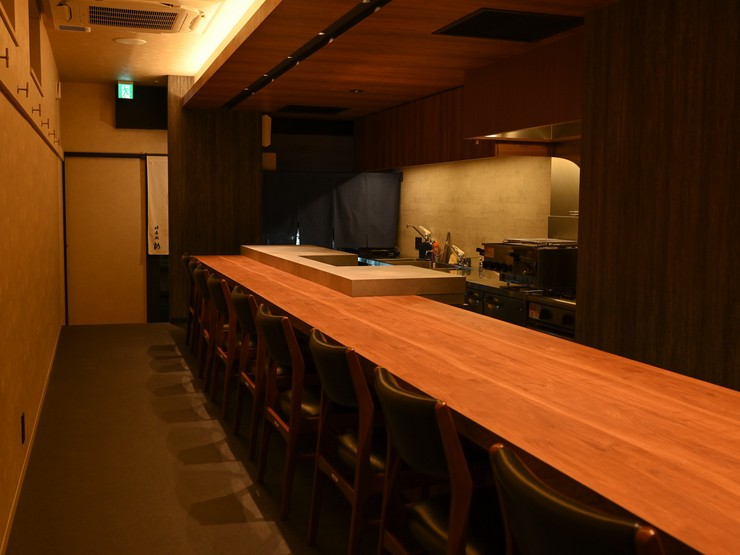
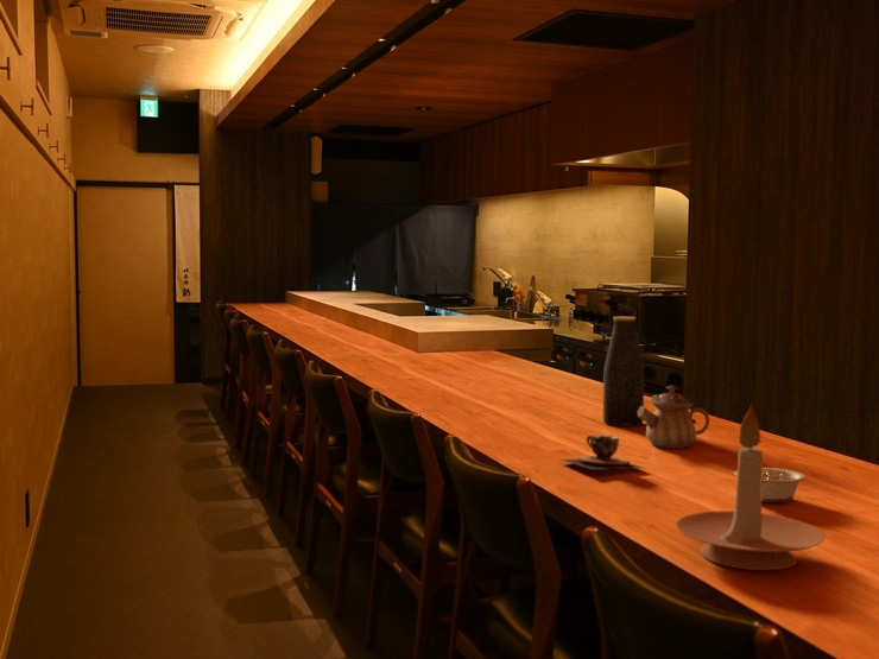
+ bottle [602,316,645,427]
+ teapot [638,384,712,449]
+ legume [720,463,805,503]
+ teacup [559,433,644,473]
+ candle holder [675,404,826,571]
